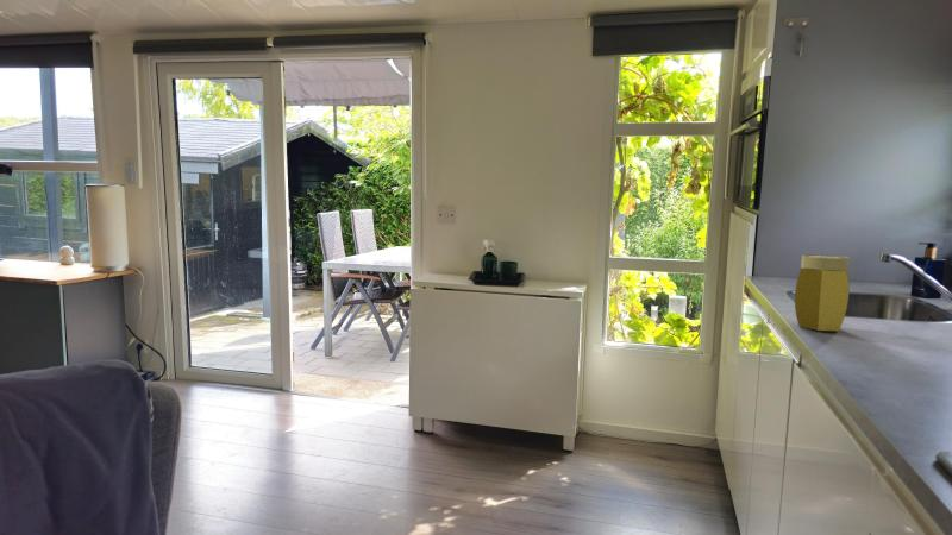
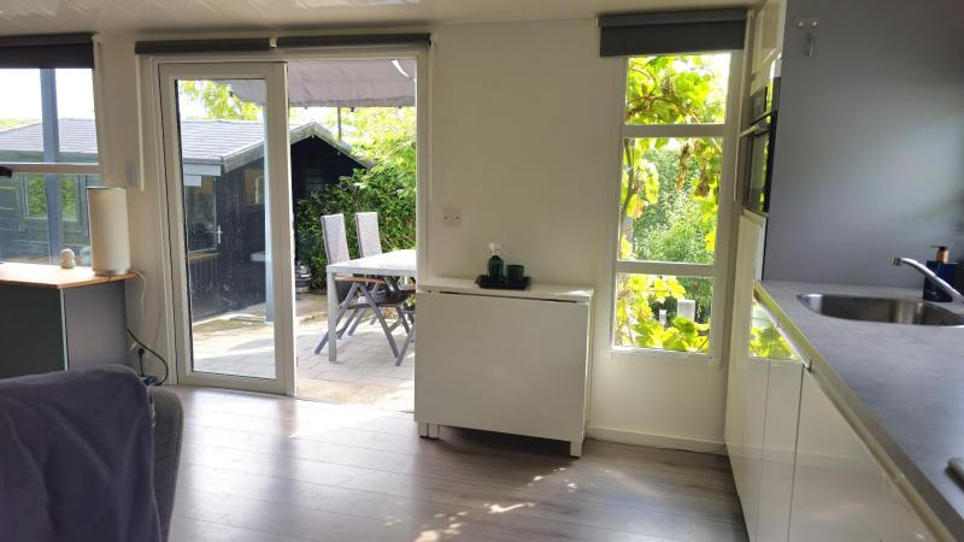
- jar [794,253,851,332]
